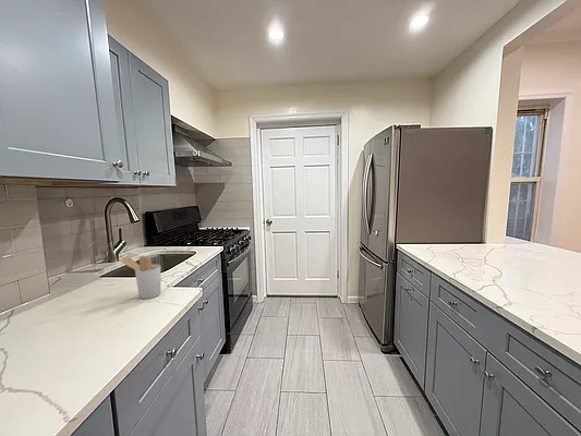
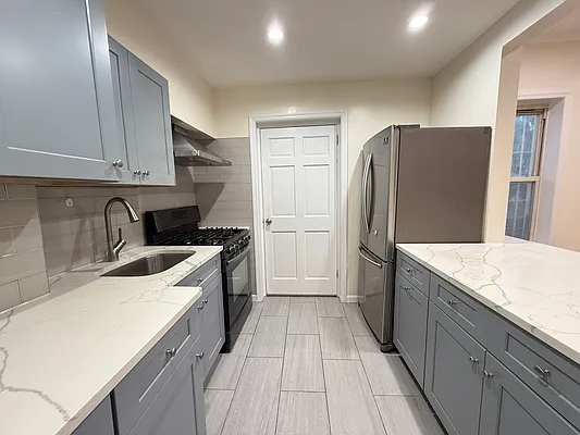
- utensil holder [119,255,161,300]
